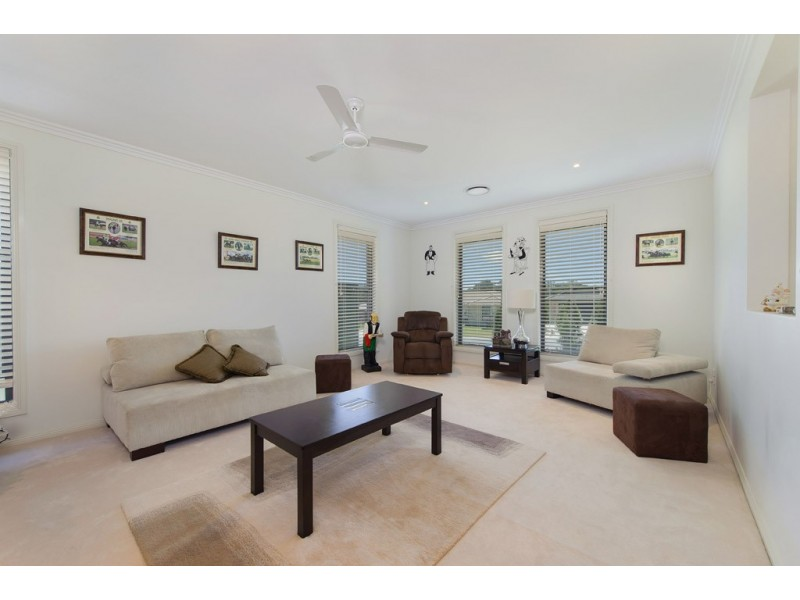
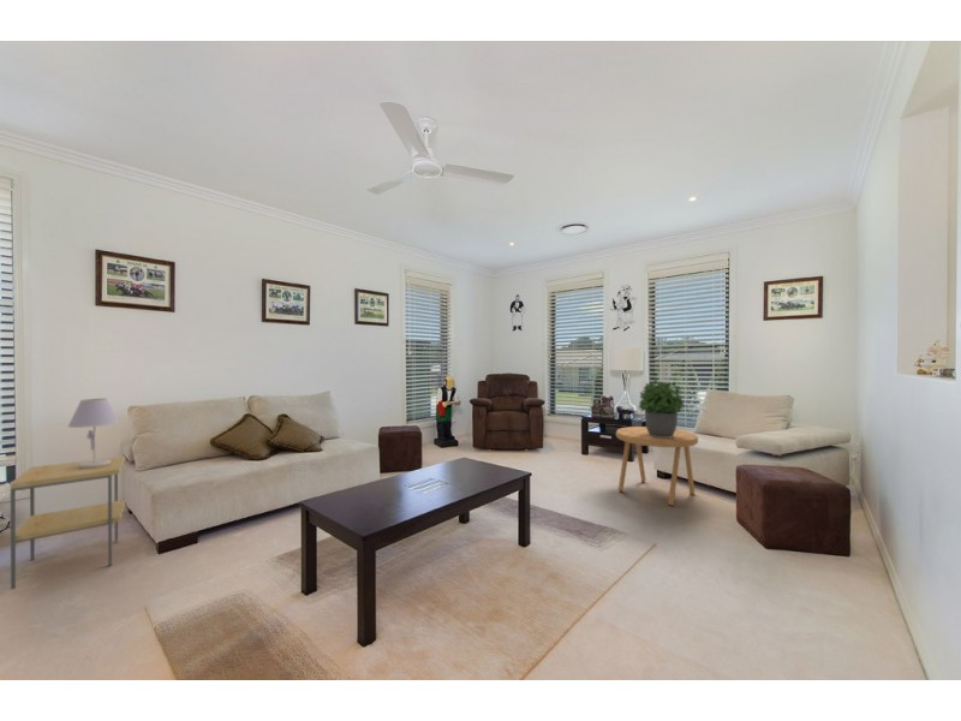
+ side table [615,425,699,507]
+ side table [10,455,126,591]
+ potted plant [637,377,686,437]
+ table lamp [66,398,120,469]
